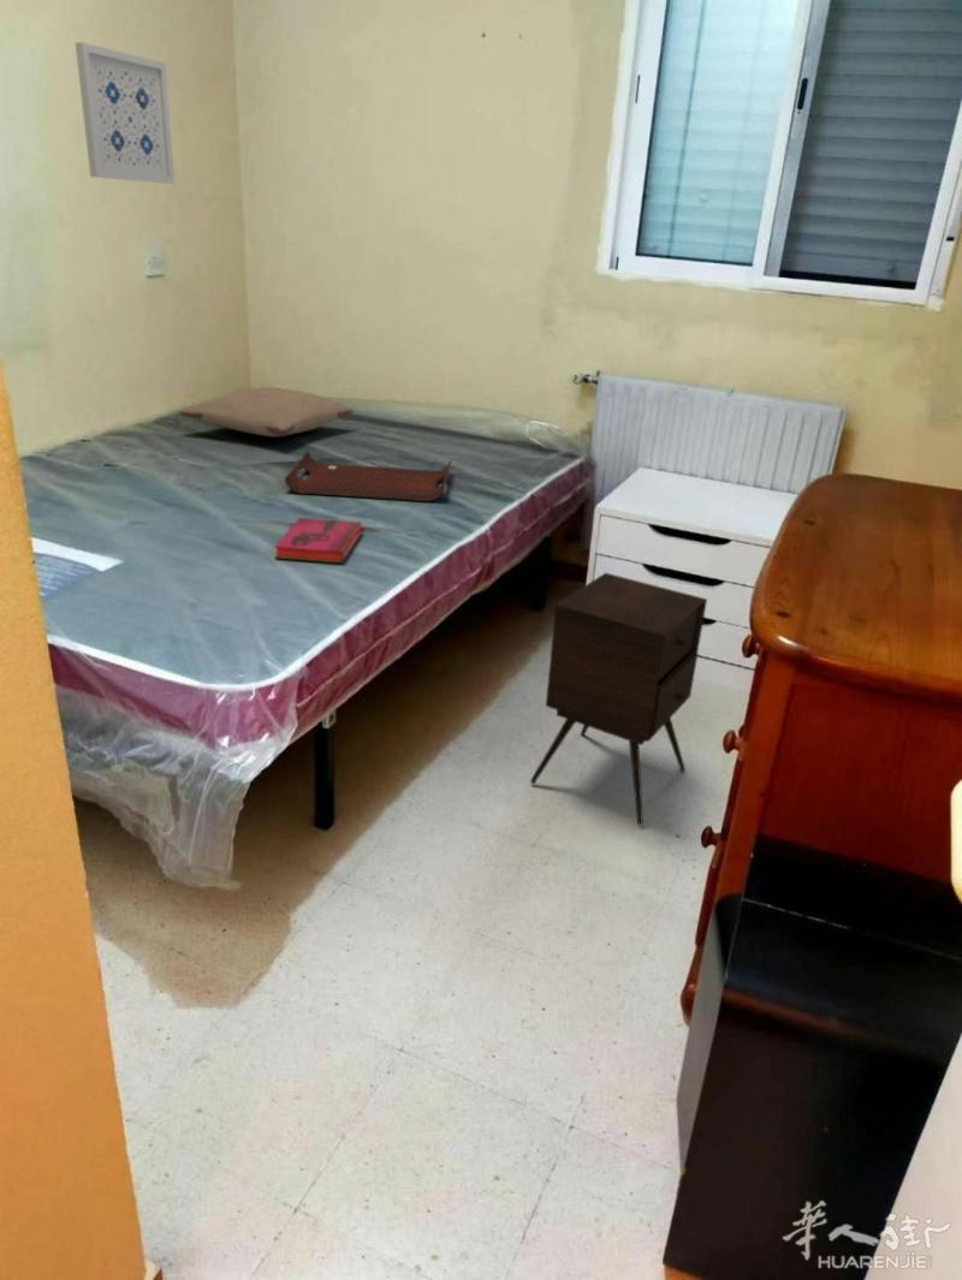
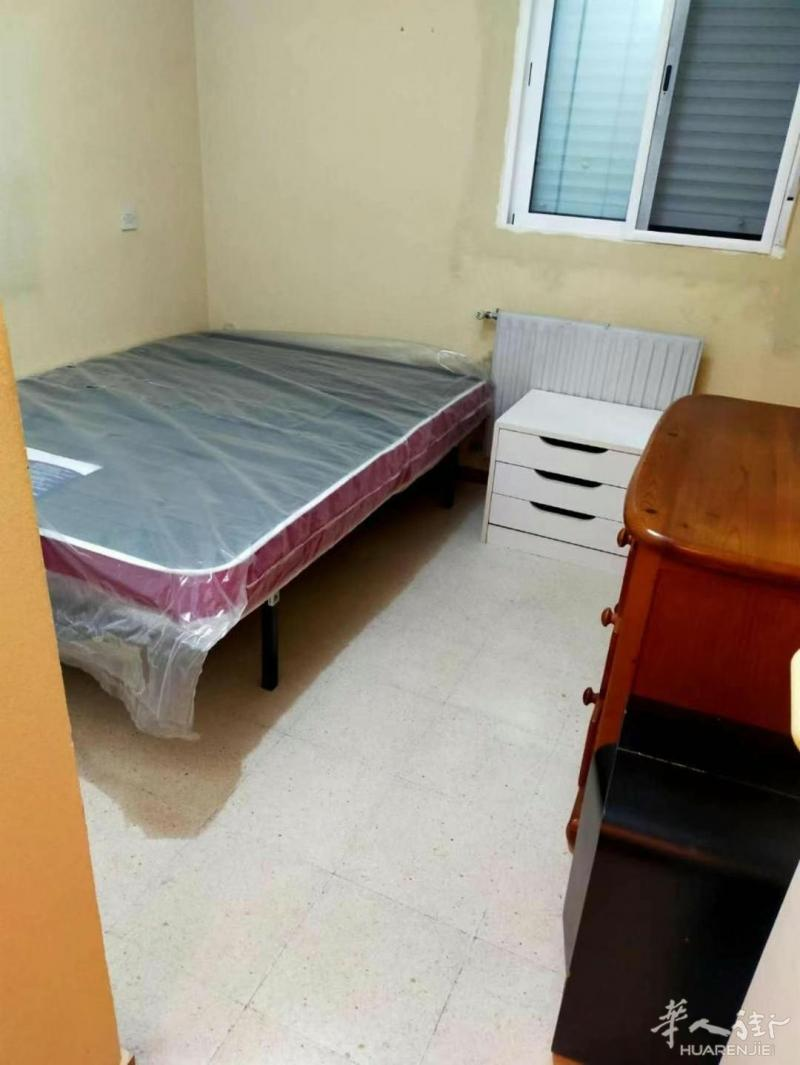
- serving tray [283,450,452,502]
- wall art [73,41,176,185]
- side table [529,571,708,827]
- pillow [178,386,355,437]
- hardback book [273,517,363,565]
